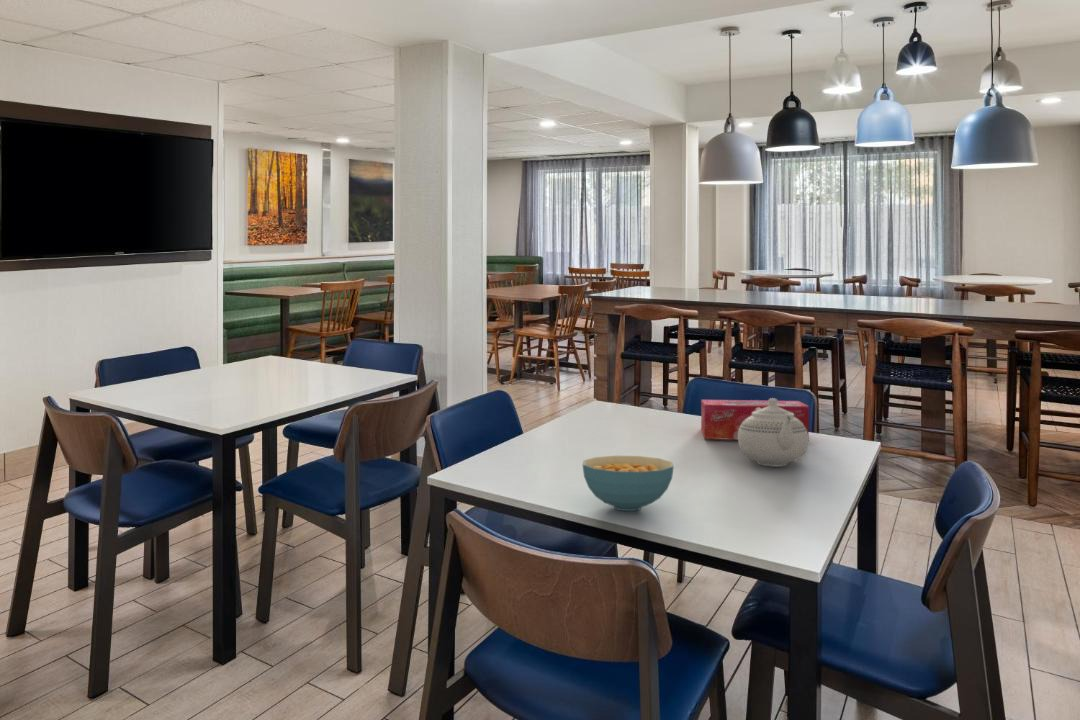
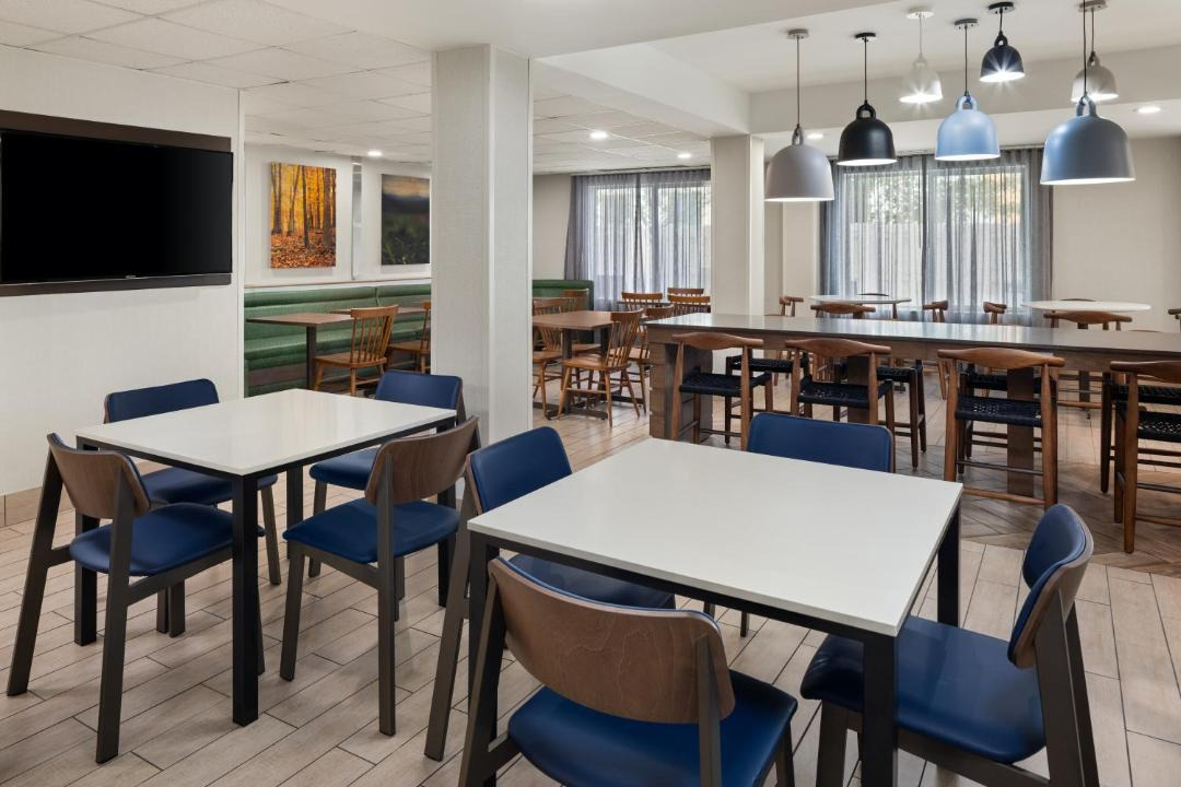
- cereal bowl [582,455,675,512]
- teapot [737,397,809,467]
- tissue box [700,399,810,441]
